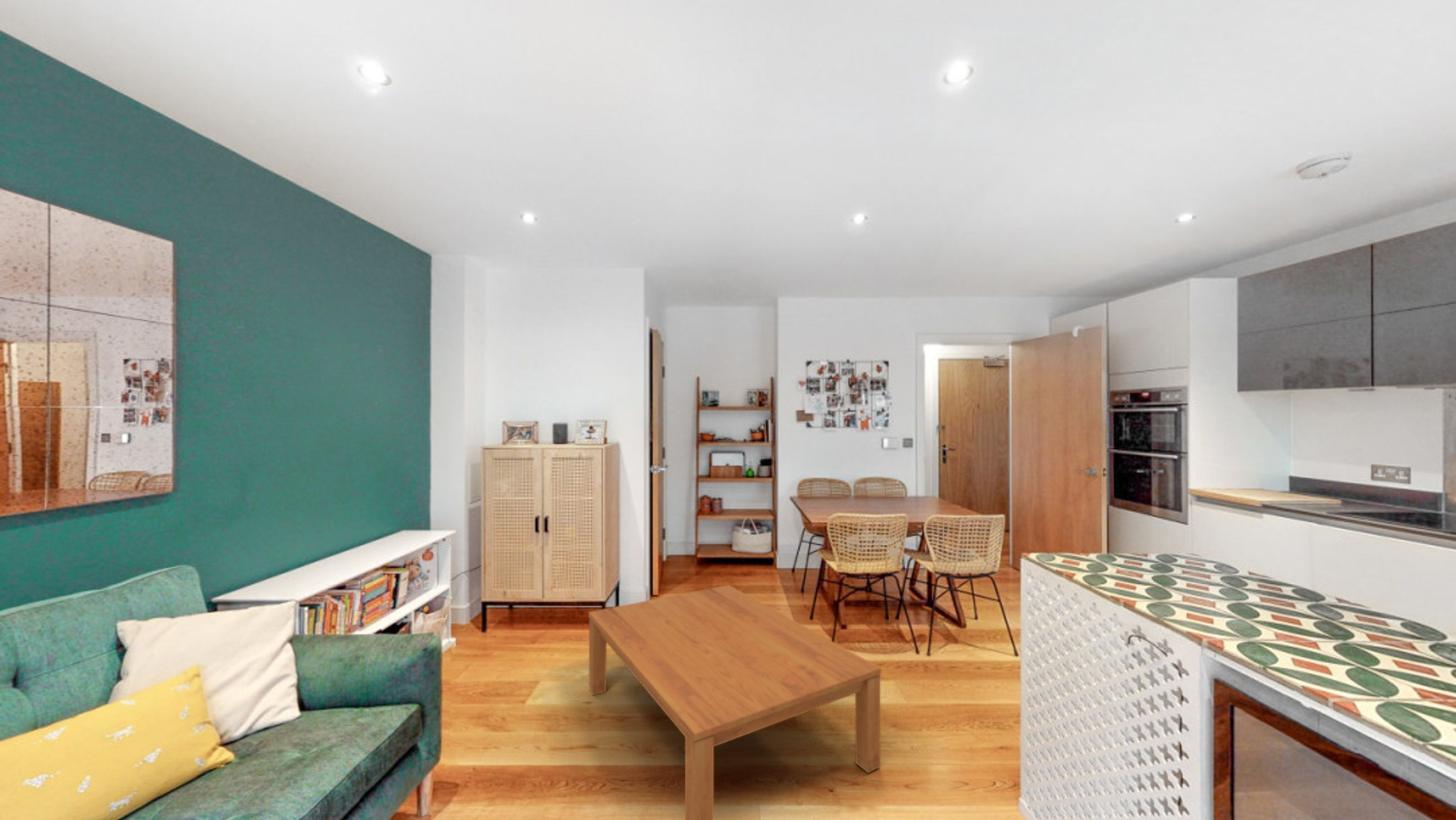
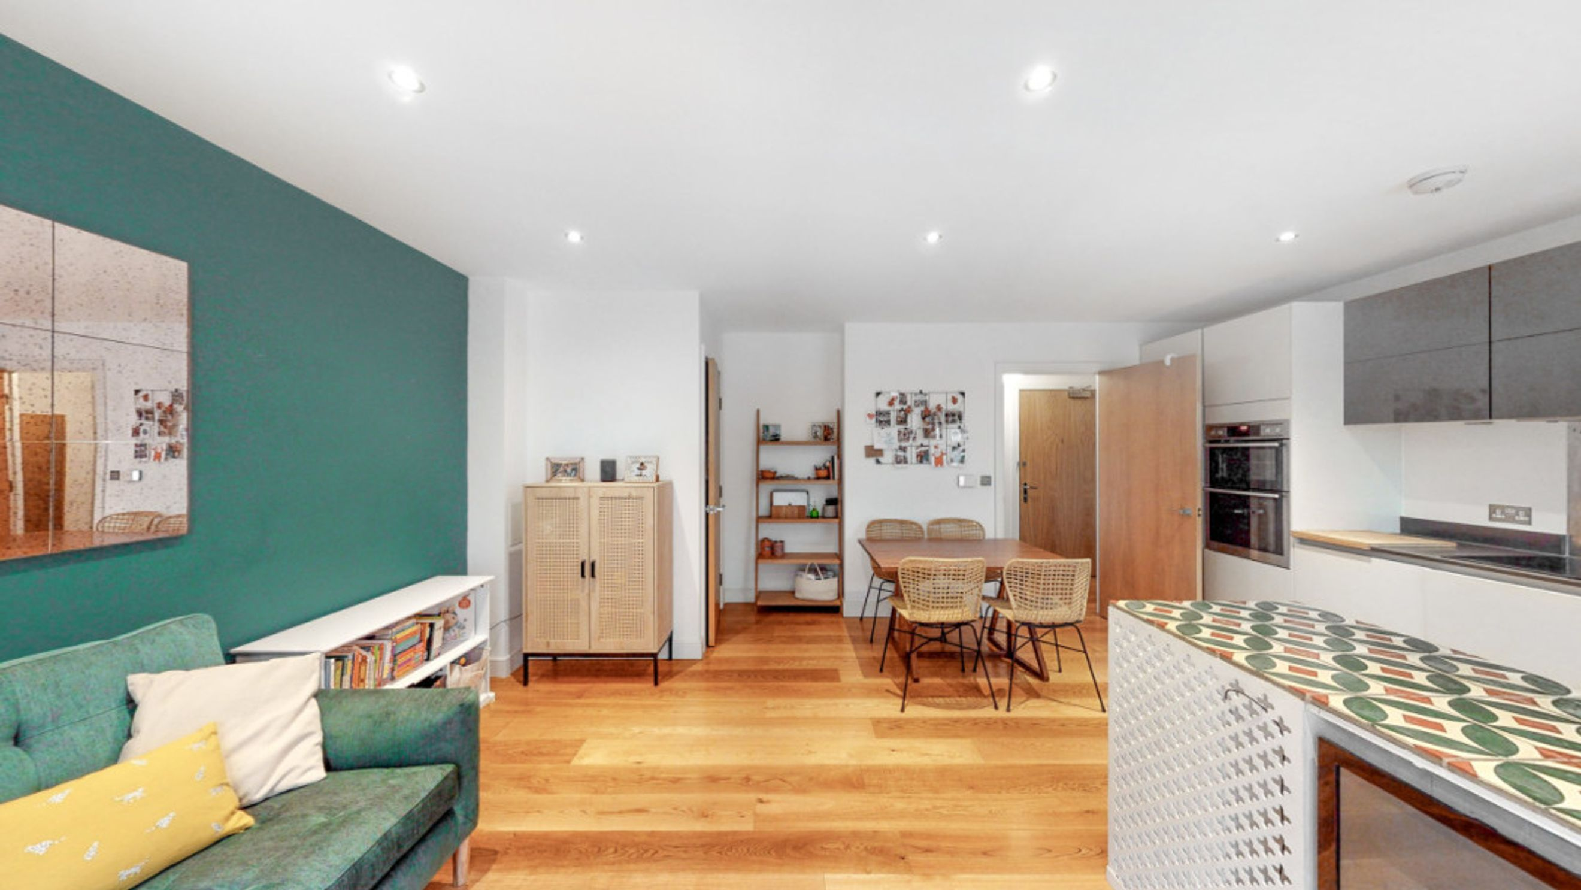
- coffee table [588,584,882,820]
